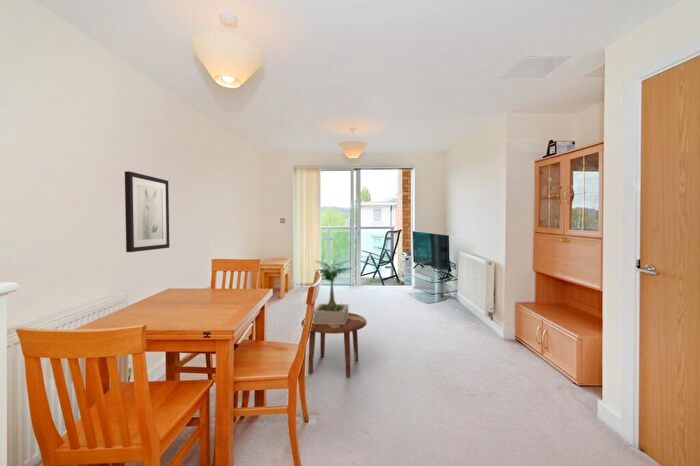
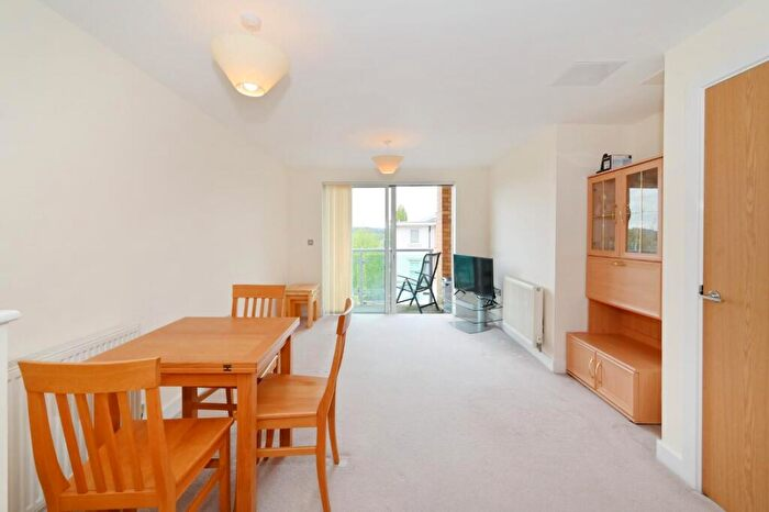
- wall art [124,170,170,253]
- side table [300,312,368,378]
- potted plant [312,259,354,324]
